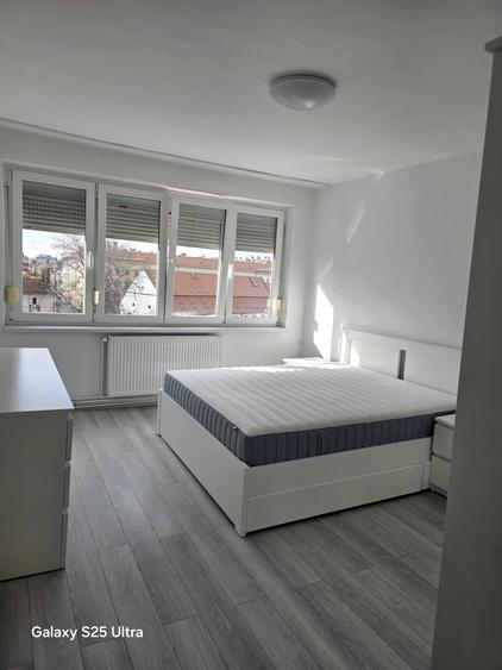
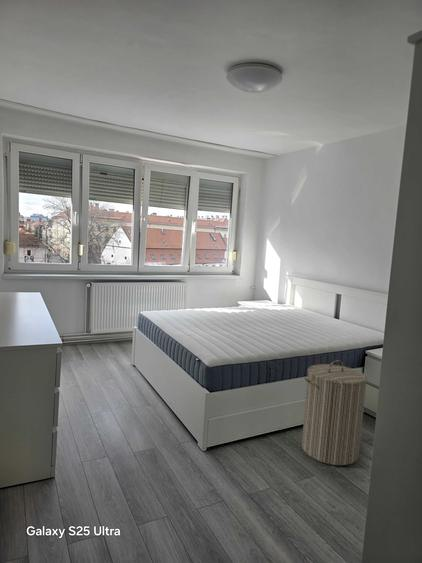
+ laundry hamper [301,359,368,467]
